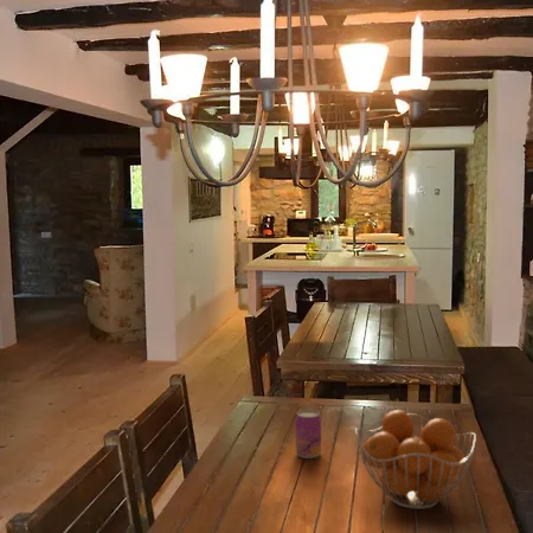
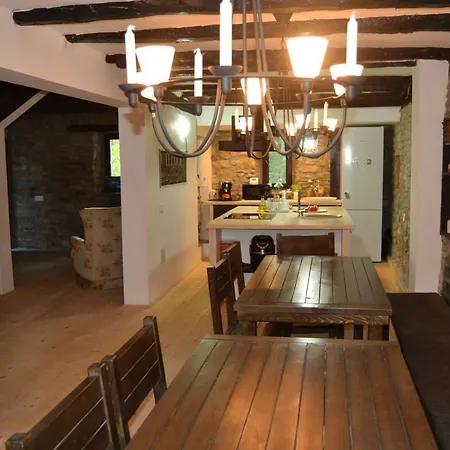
- fruit basket [354,409,477,510]
- beer can [294,409,322,460]
